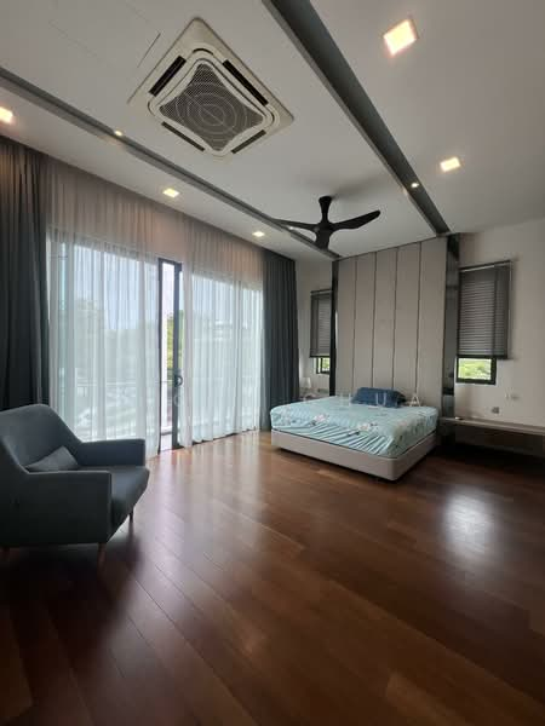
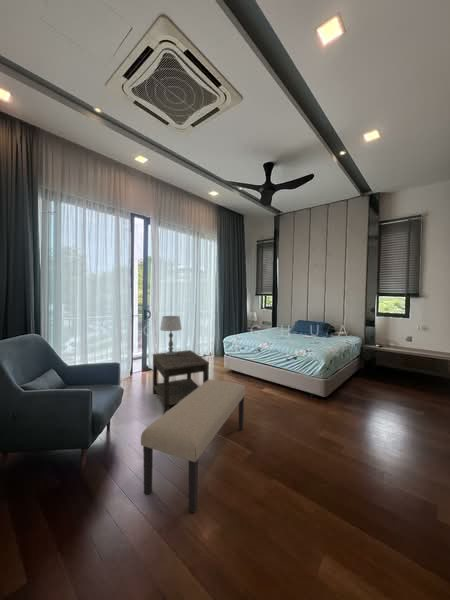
+ table lamp [159,315,183,356]
+ bench [140,378,247,514]
+ side table [152,349,210,414]
